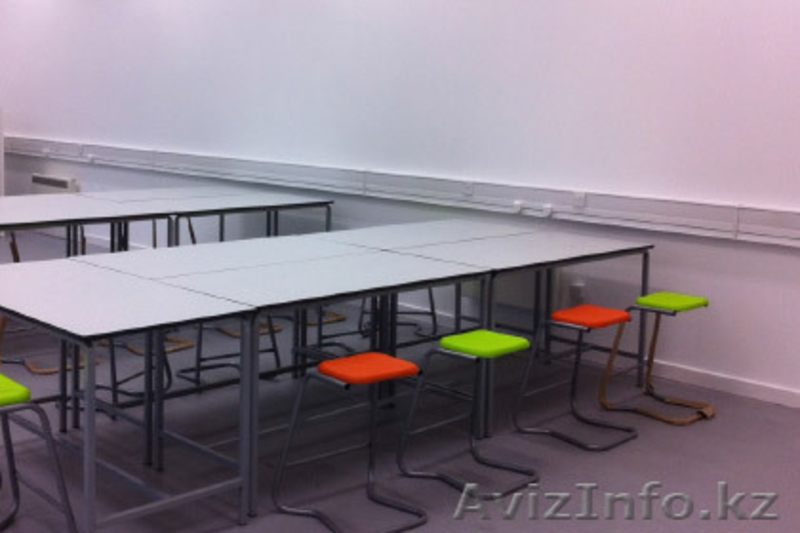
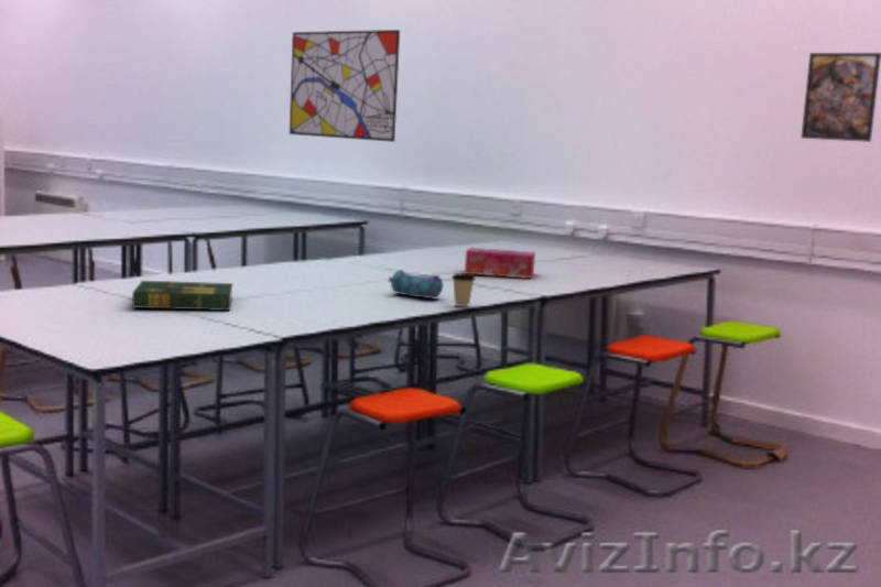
+ coffee cup [450,272,477,307]
+ book [131,280,233,312]
+ wall art [289,29,401,143]
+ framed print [800,52,881,143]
+ tissue box [464,247,536,280]
+ pencil case [387,269,444,301]
